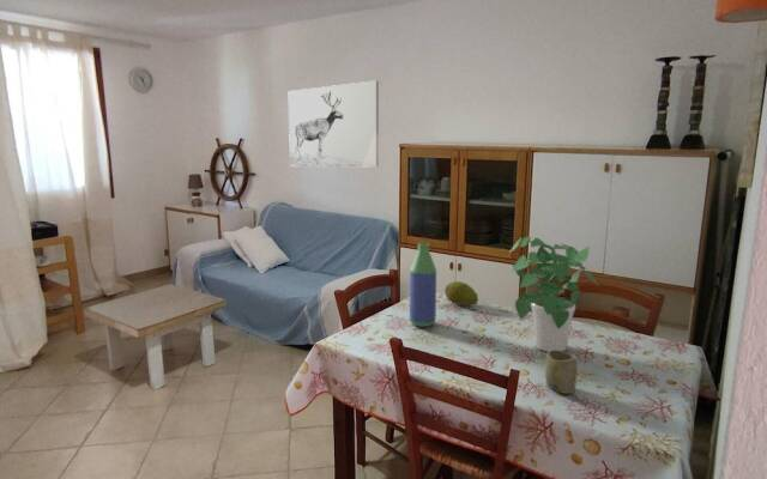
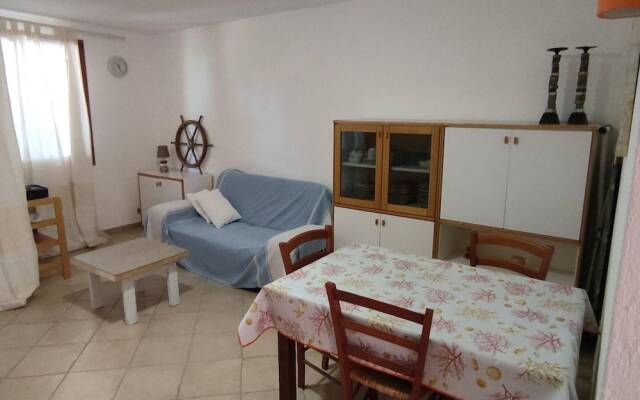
- wall art [288,79,380,168]
- cup [544,350,579,395]
- potted plant [508,236,600,352]
- fruit [443,280,479,307]
- bottle [409,242,437,328]
